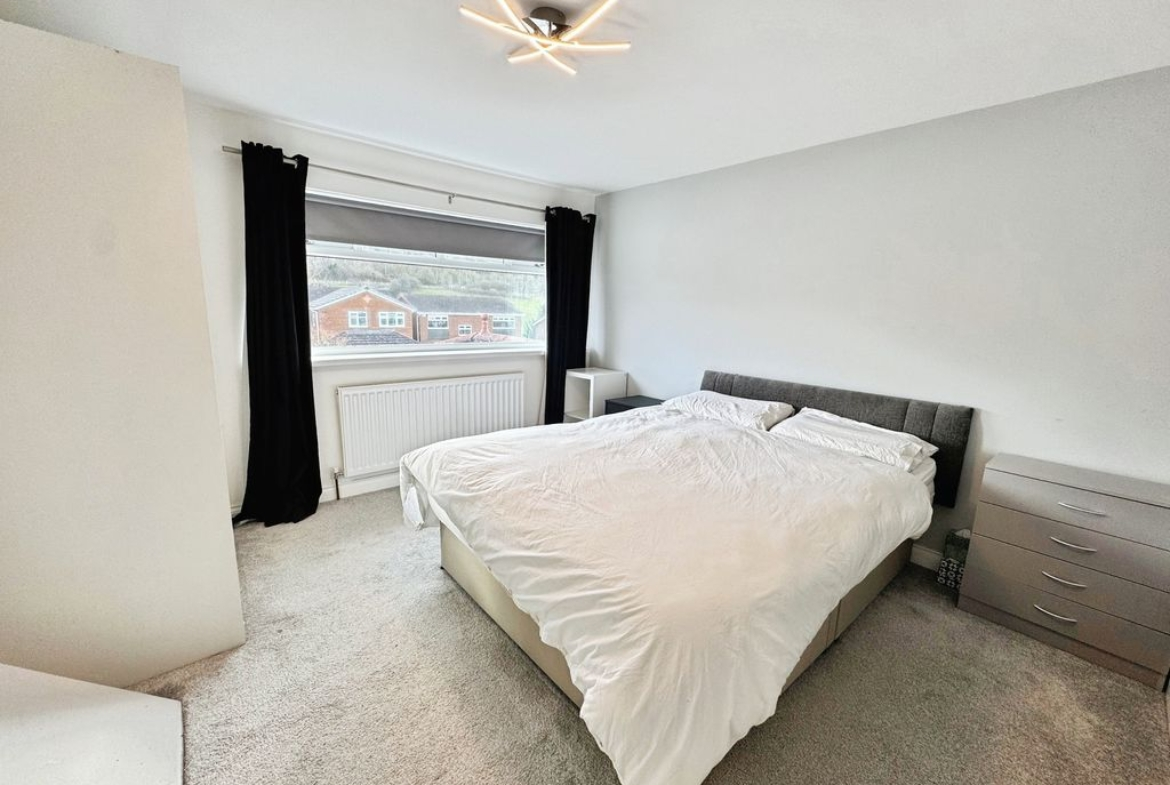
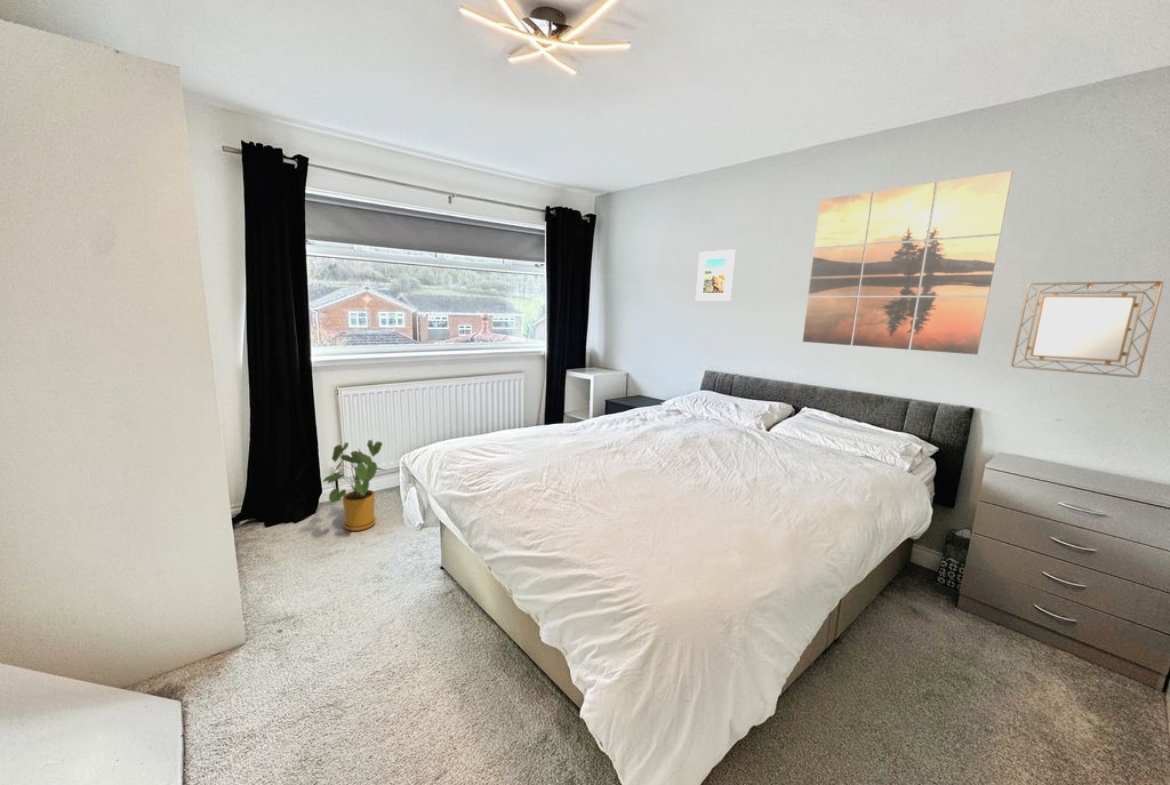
+ house plant [321,439,388,532]
+ wall art [802,170,1013,356]
+ home mirror [1010,280,1164,379]
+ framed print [695,248,737,302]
